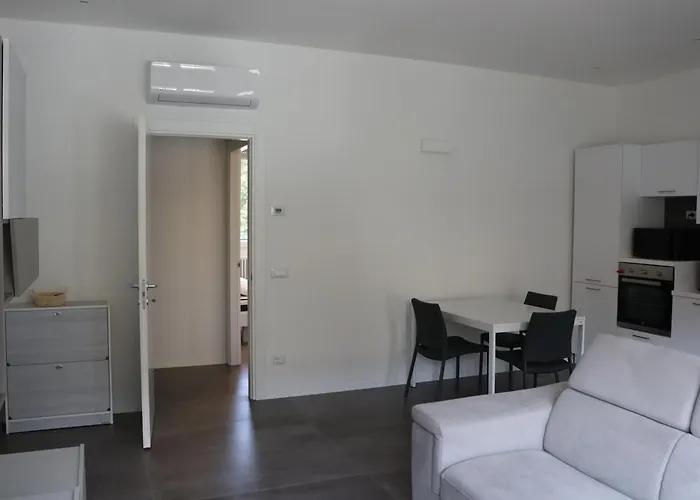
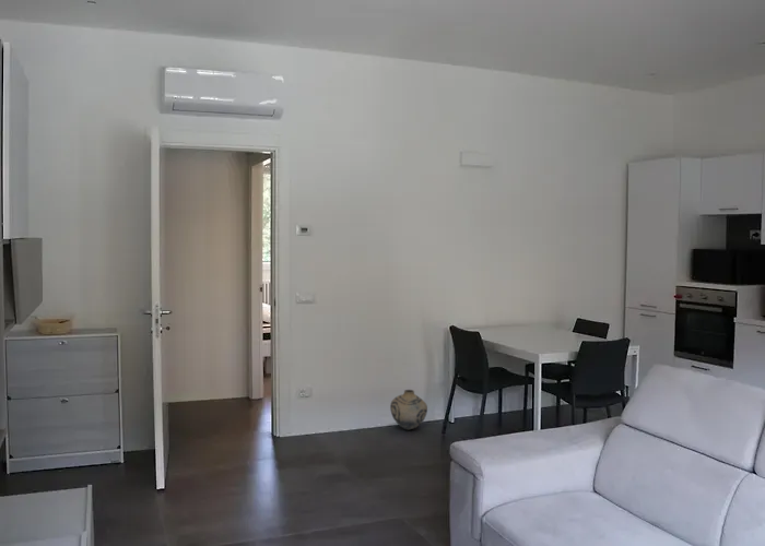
+ vase [389,389,428,430]
